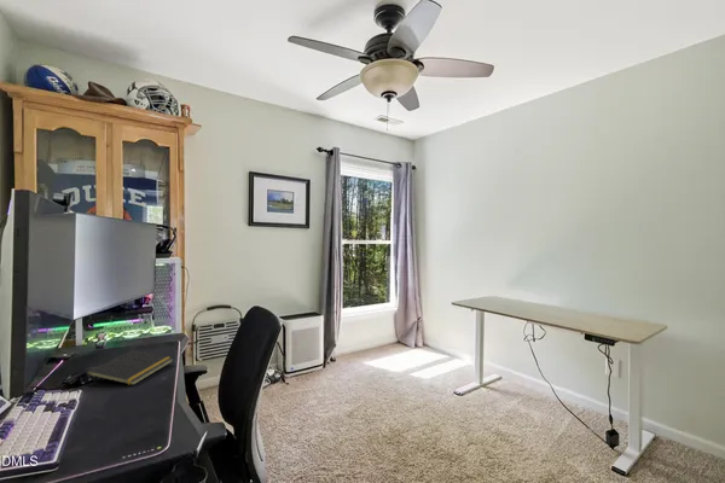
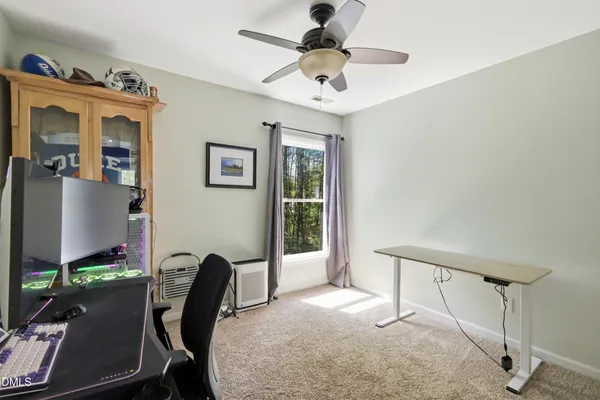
- notepad [85,349,174,386]
